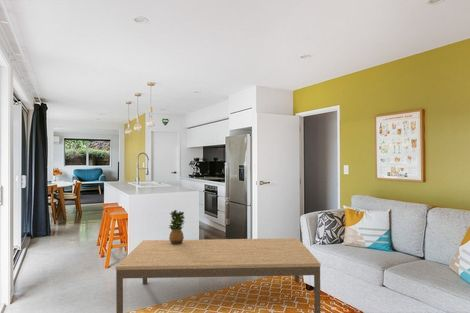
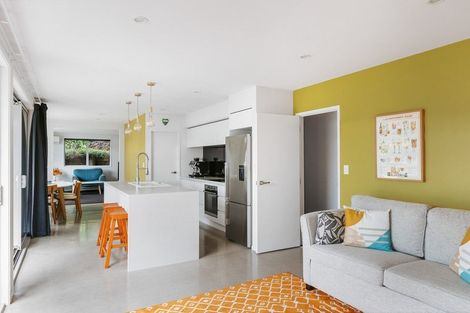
- potted plant [168,209,186,245]
- coffee table [115,237,322,313]
